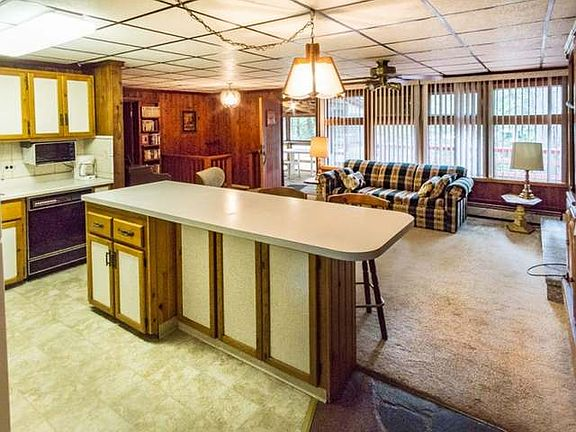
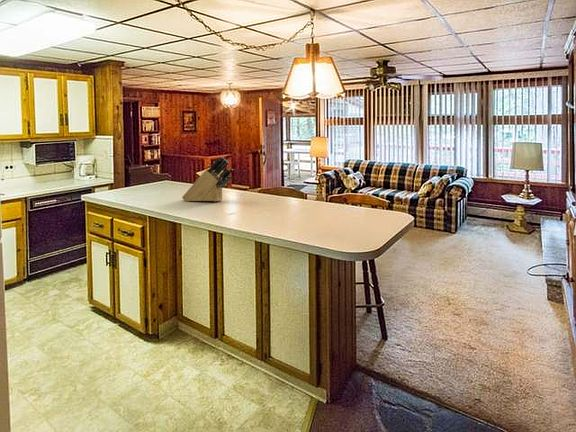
+ knife block [181,156,234,202]
